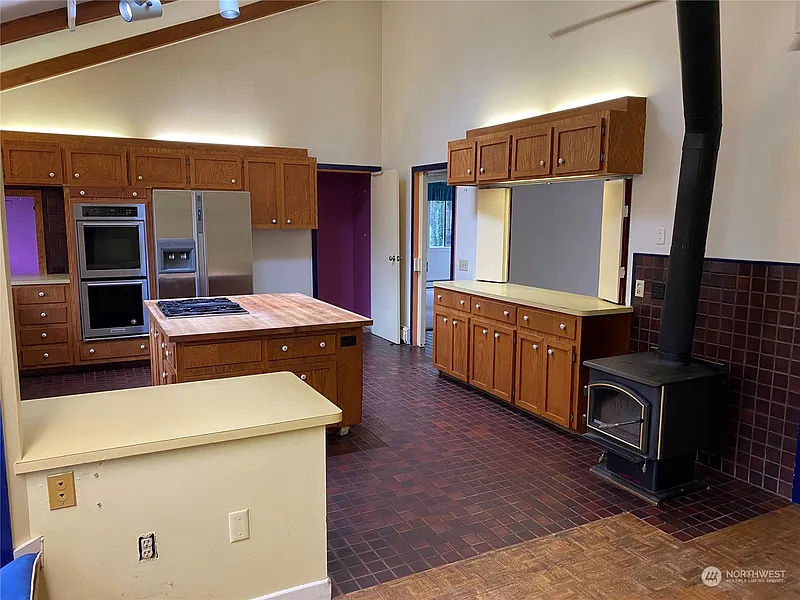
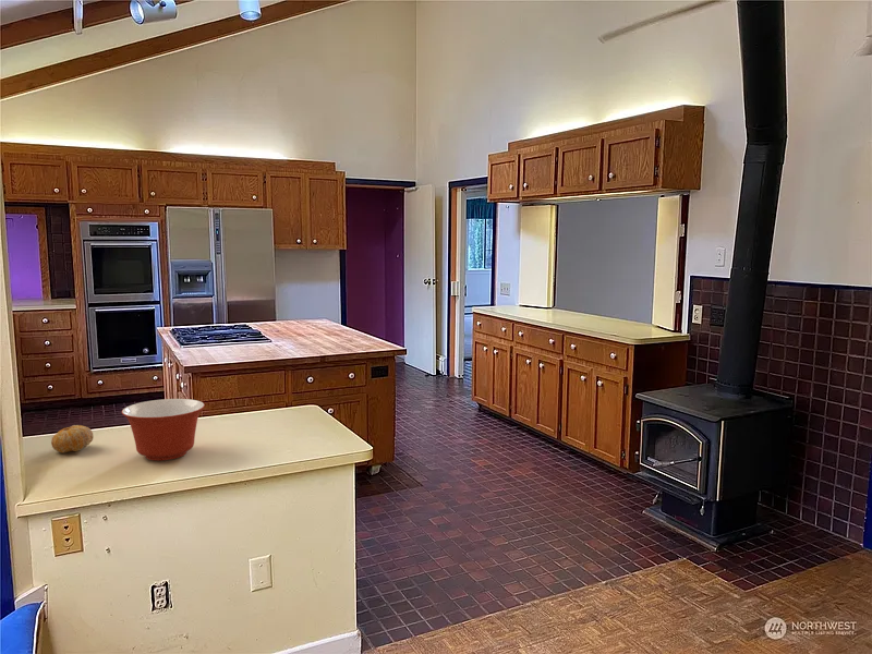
+ mixing bowl [121,398,206,462]
+ fruit [50,424,95,453]
